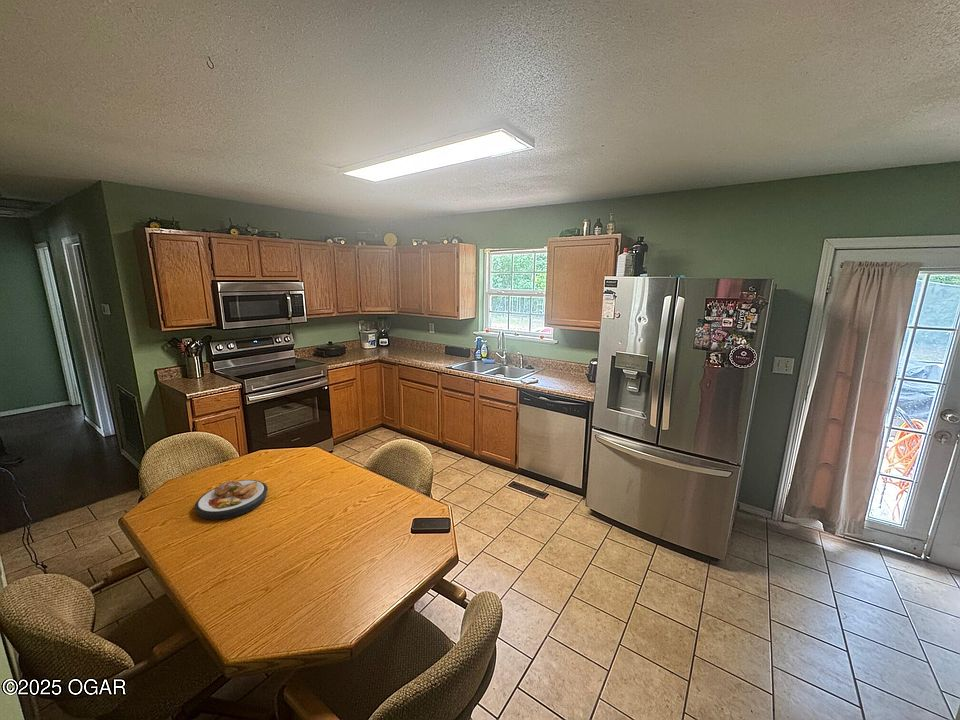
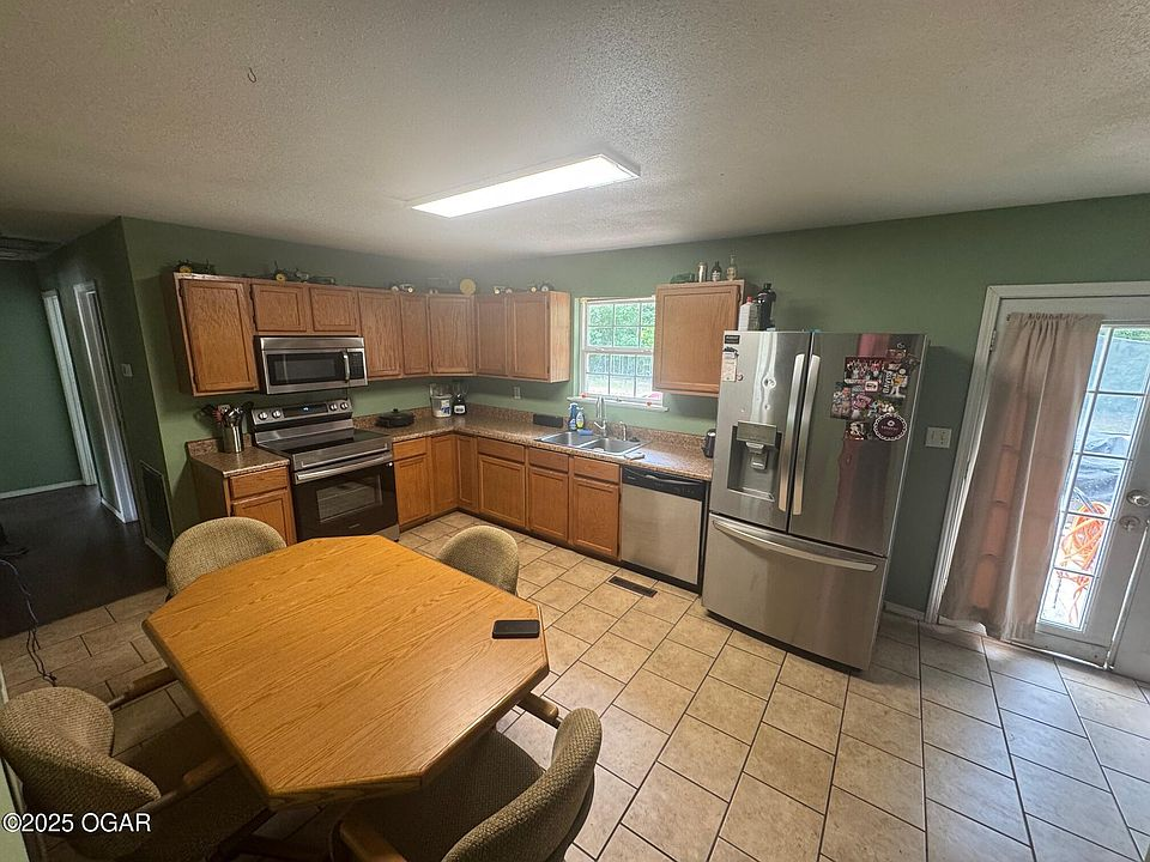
- plate [193,479,269,521]
